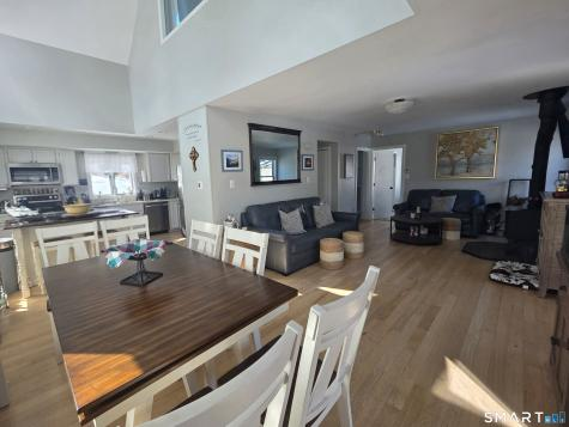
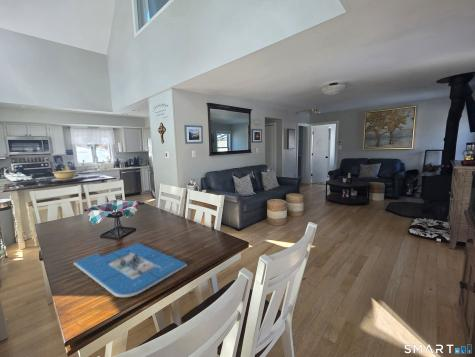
+ board game [73,242,188,298]
